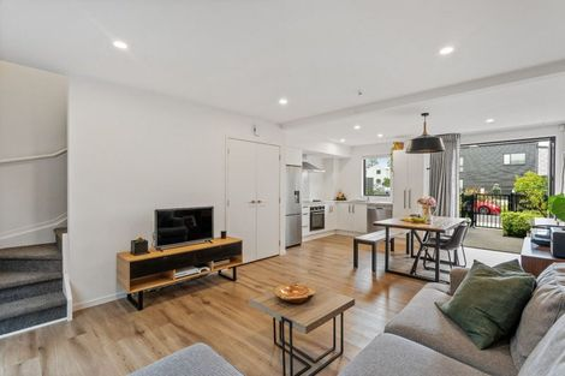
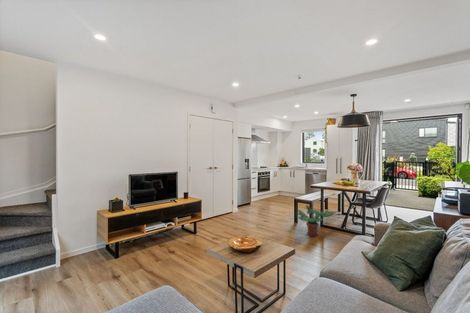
+ potted plant [293,204,337,237]
